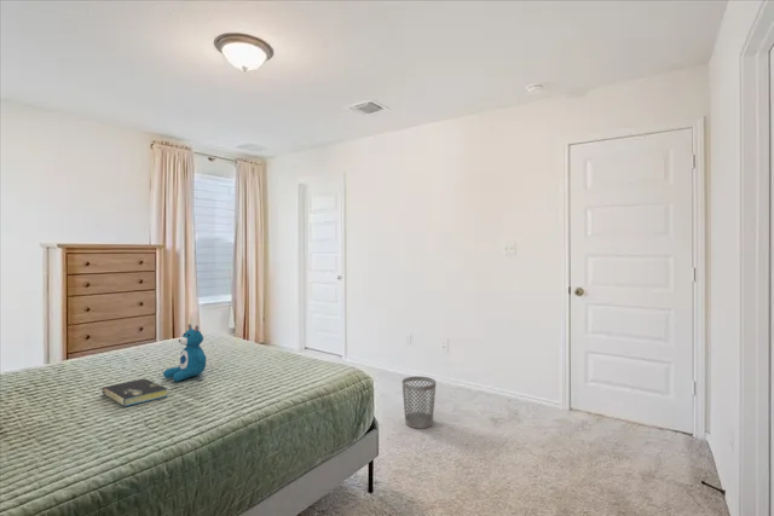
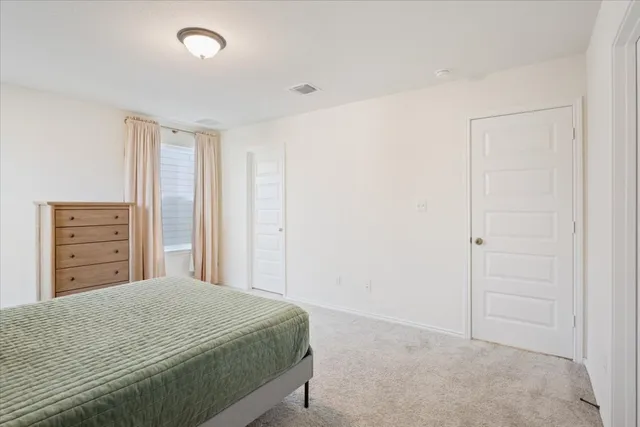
- wastebasket [402,376,437,430]
- teddy bear [162,323,208,383]
- book [100,377,169,407]
